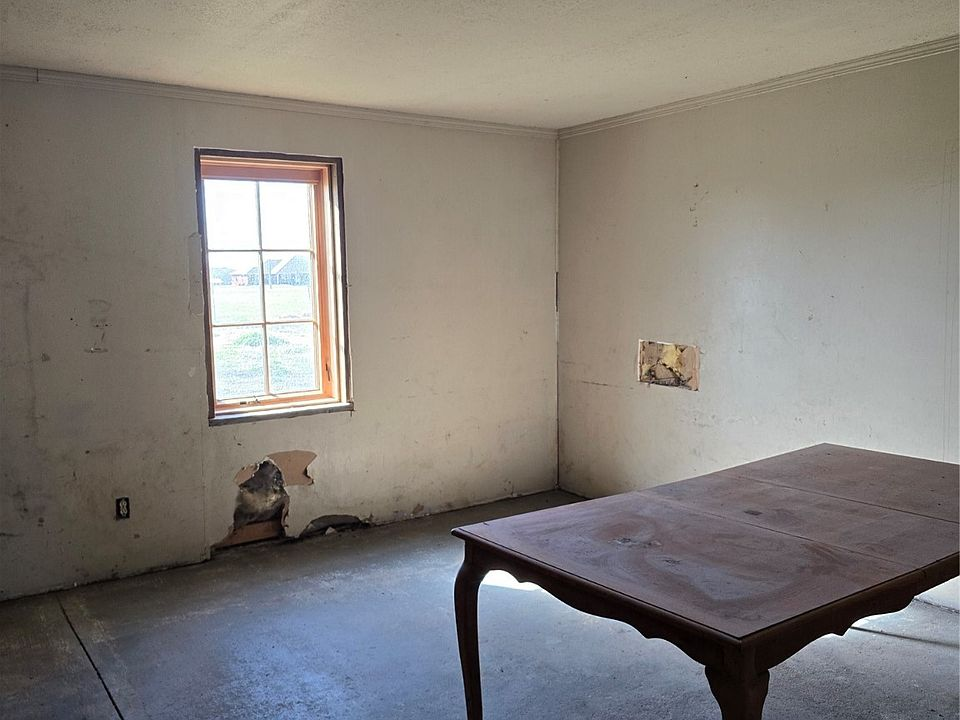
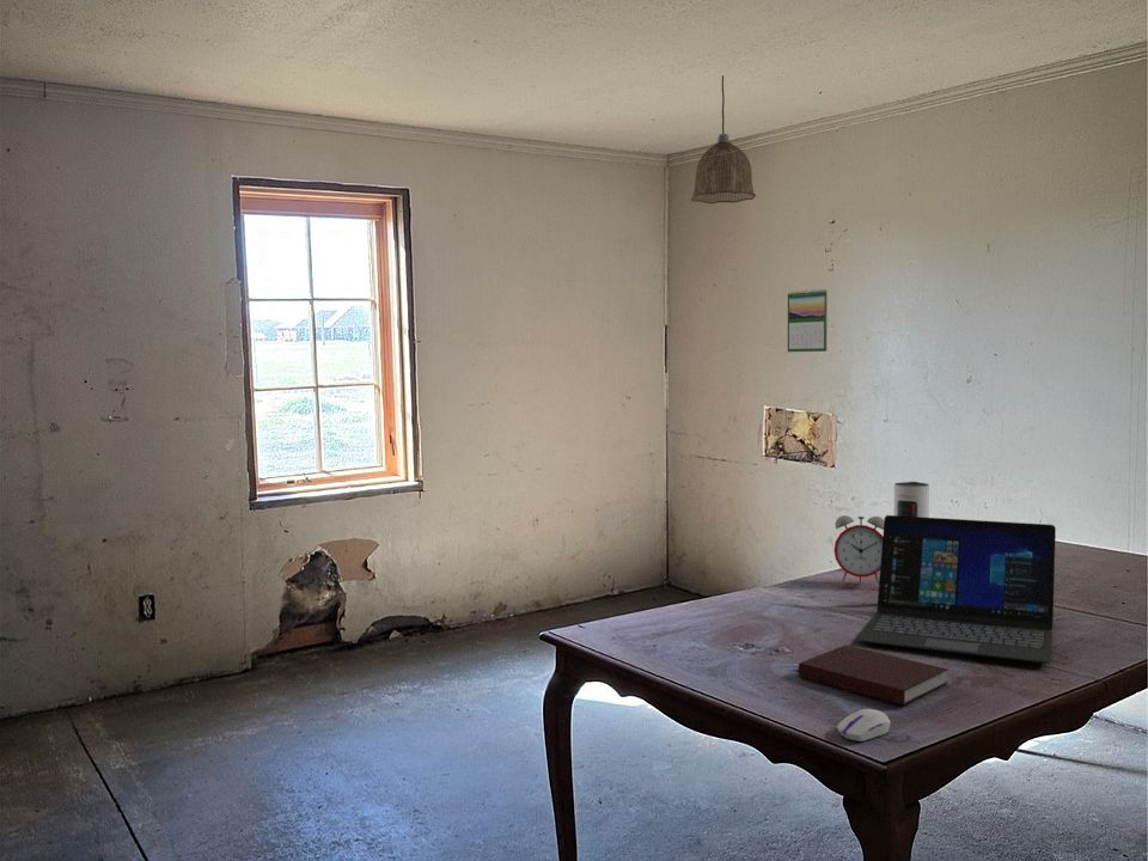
+ computer mouse [836,708,891,743]
+ calendar [787,288,829,353]
+ pendant lamp [690,74,757,204]
+ speaker [893,481,930,518]
+ laptop [856,514,1057,665]
+ alarm clock [833,514,885,587]
+ notebook [798,643,949,707]
